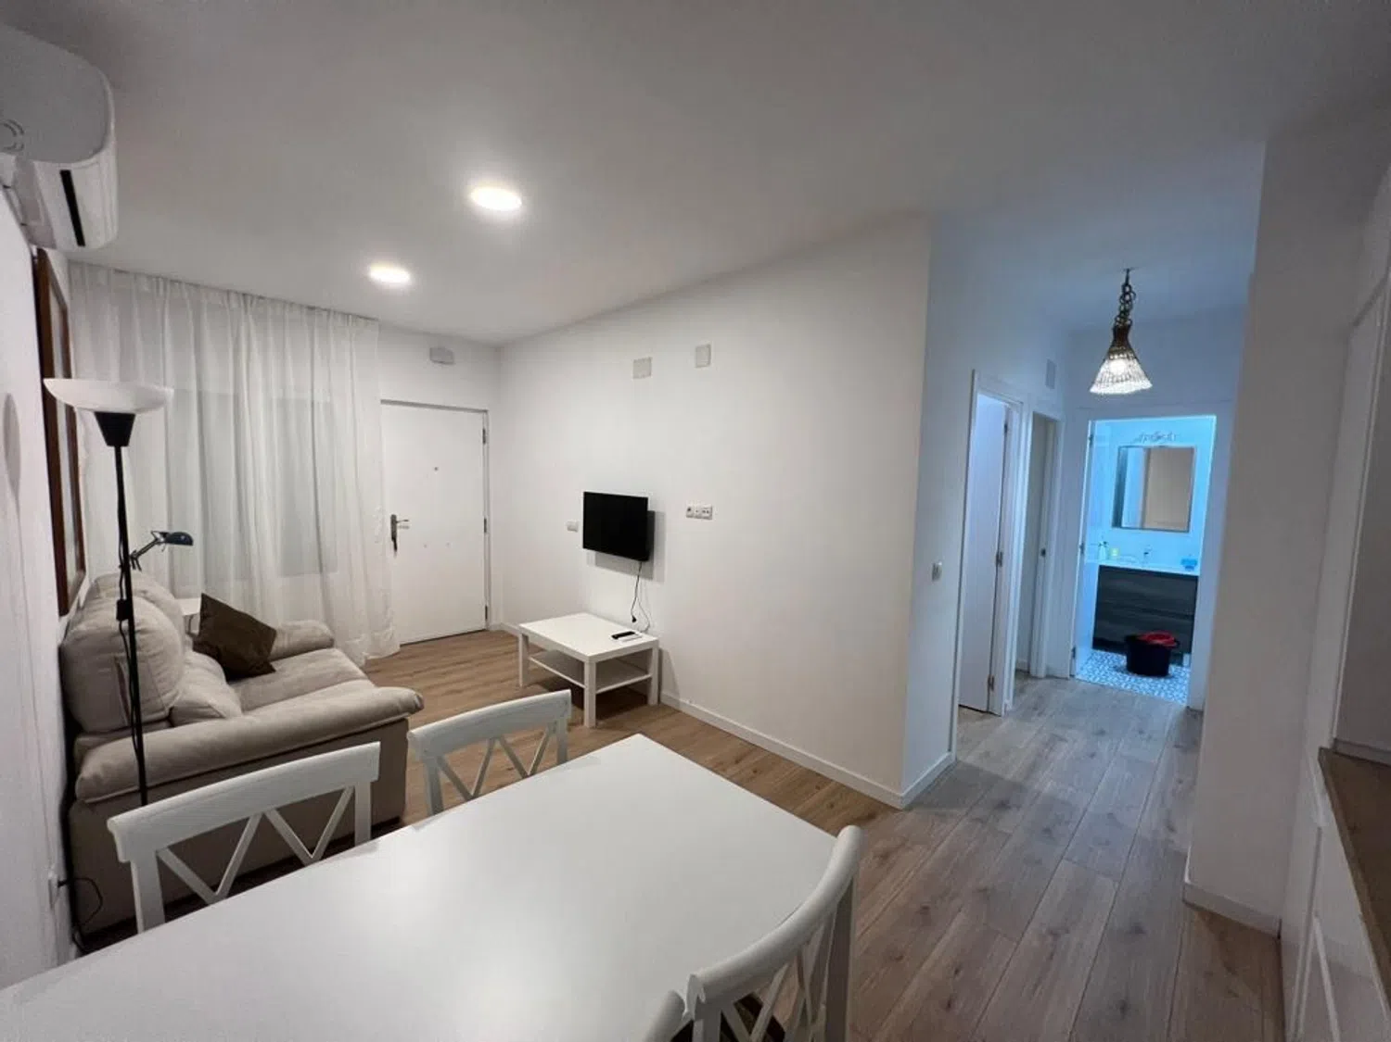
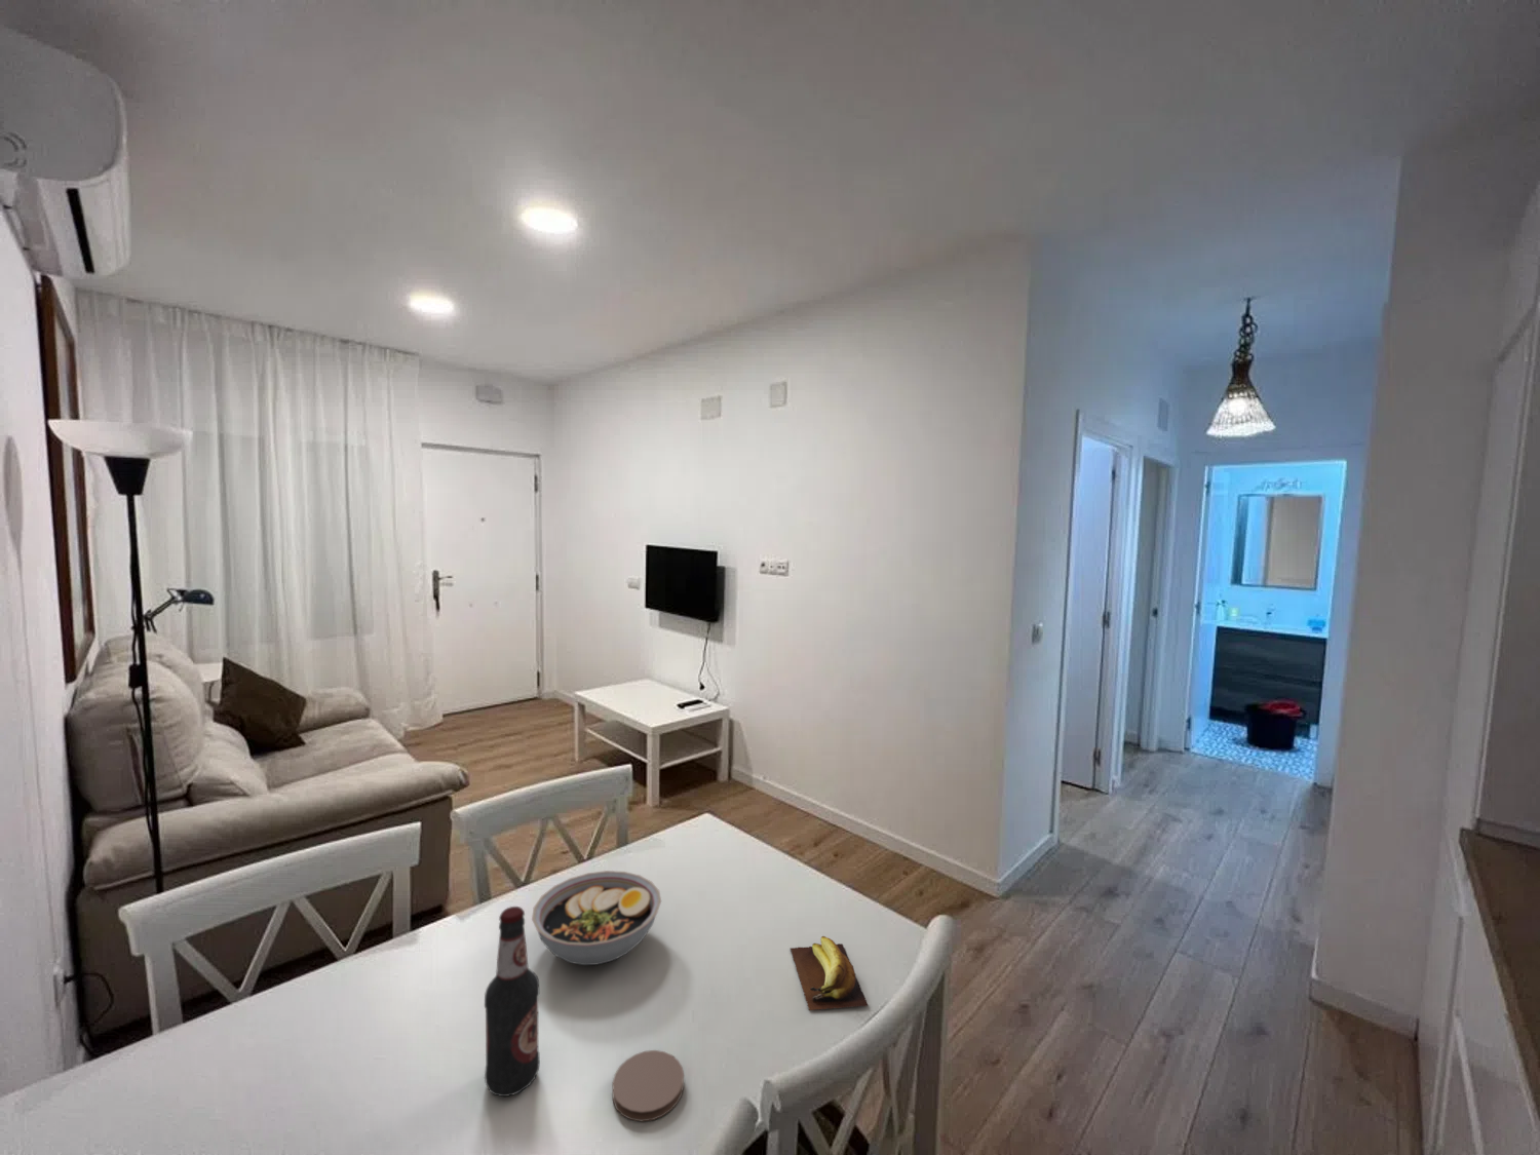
+ coaster [611,1049,685,1122]
+ bowl [531,870,662,966]
+ banana [788,935,868,1012]
+ bottle [484,905,540,1098]
